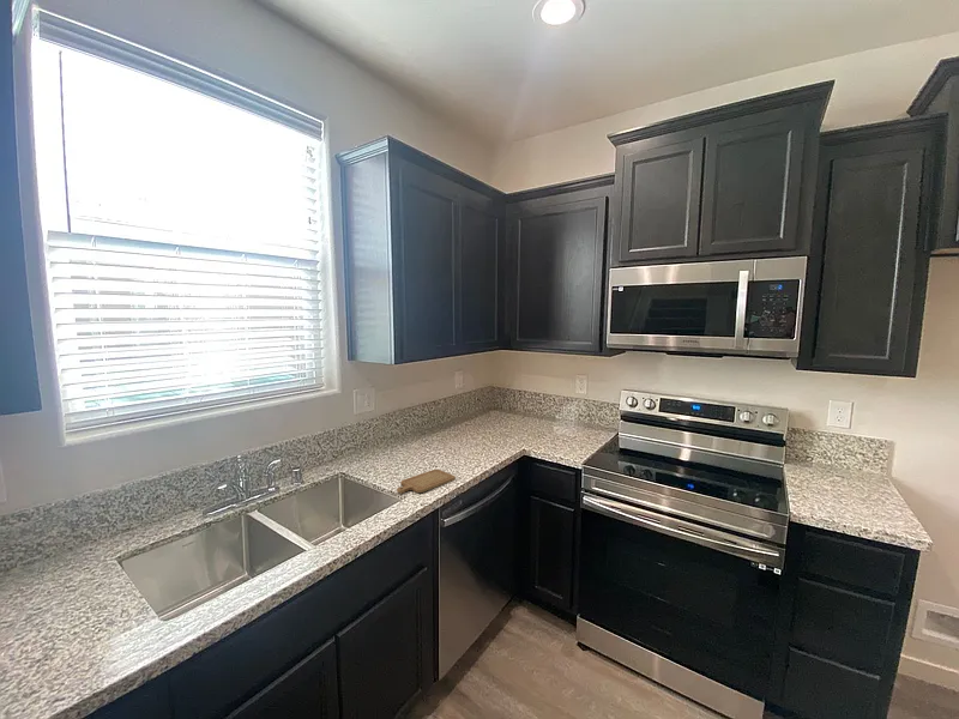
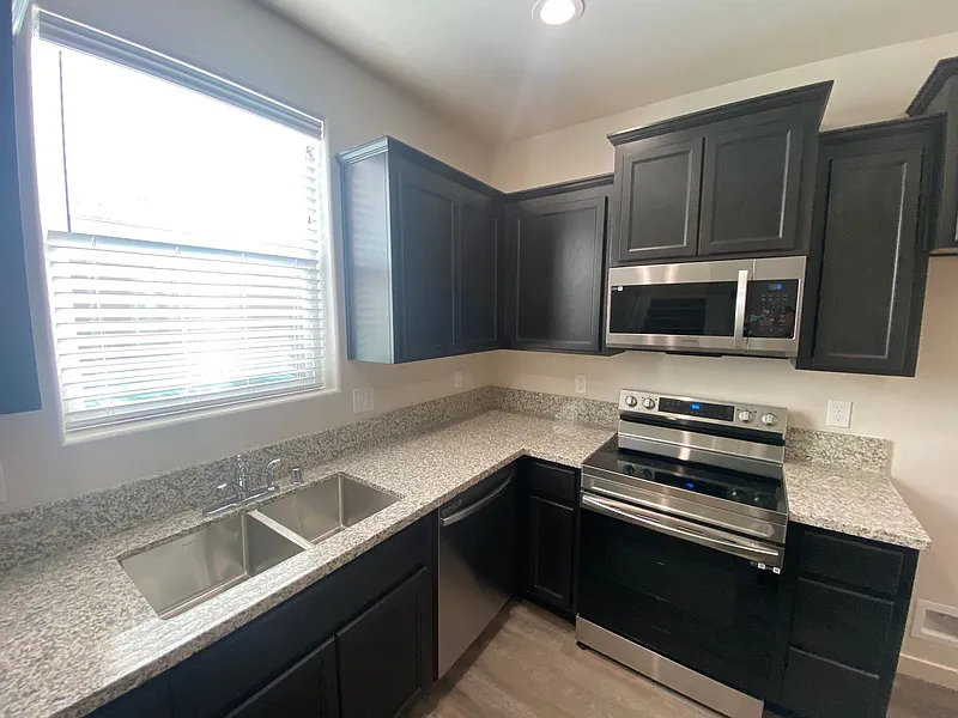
- chopping board [396,469,457,494]
